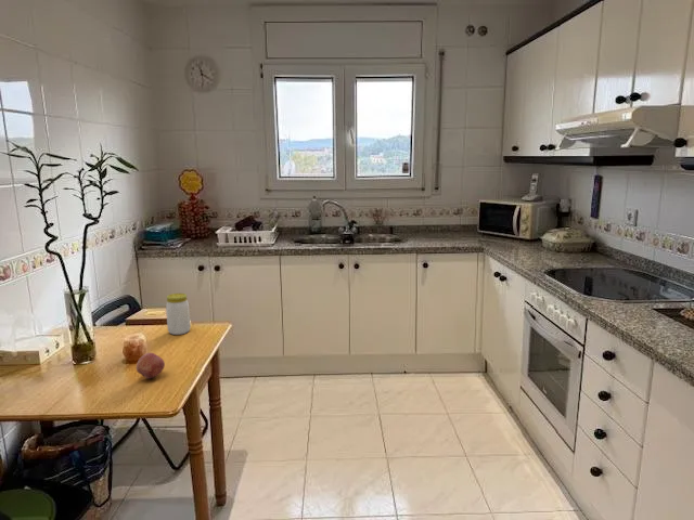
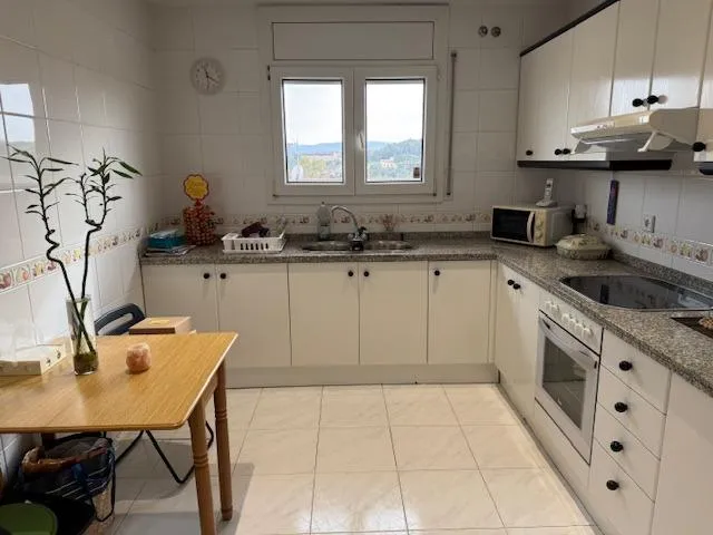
- fruit [136,352,166,379]
- jar [165,292,192,336]
